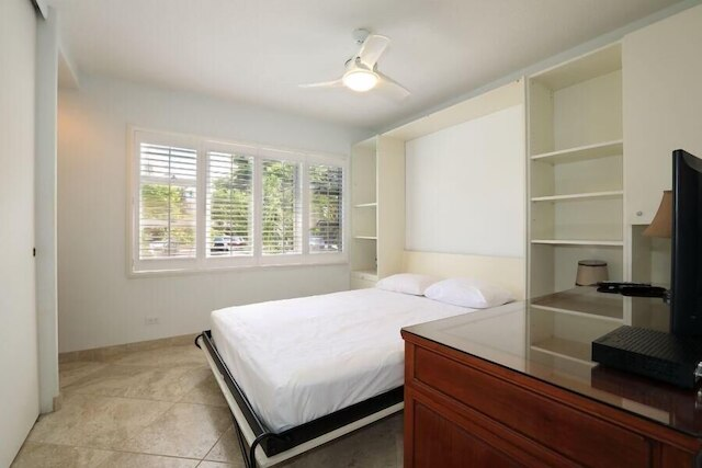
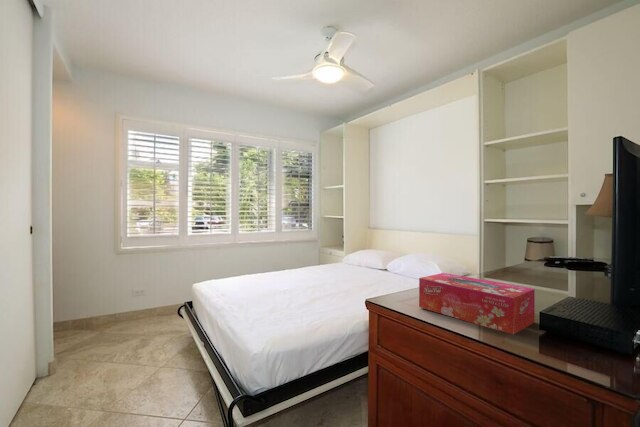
+ tissue box [418,272,536,335]
